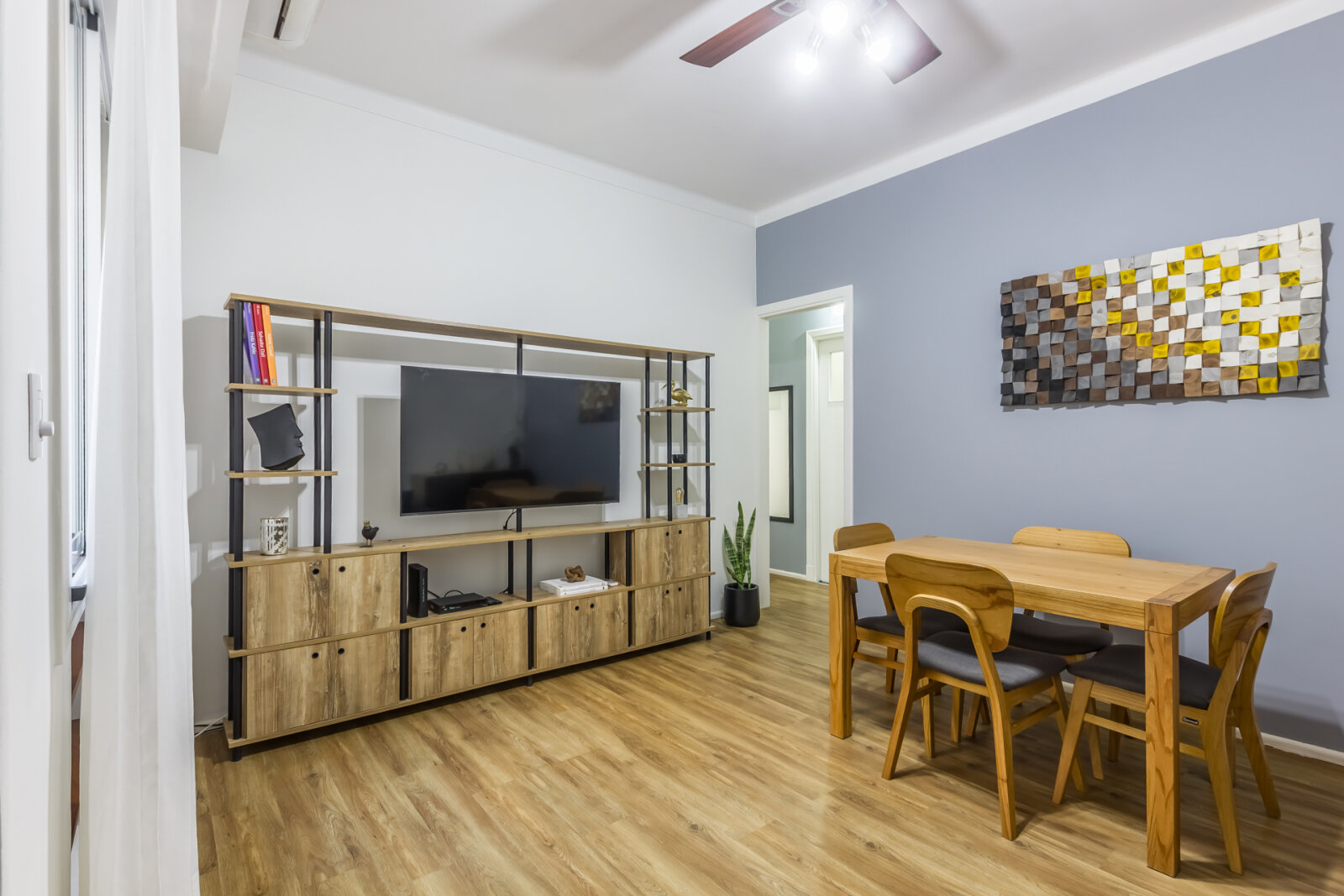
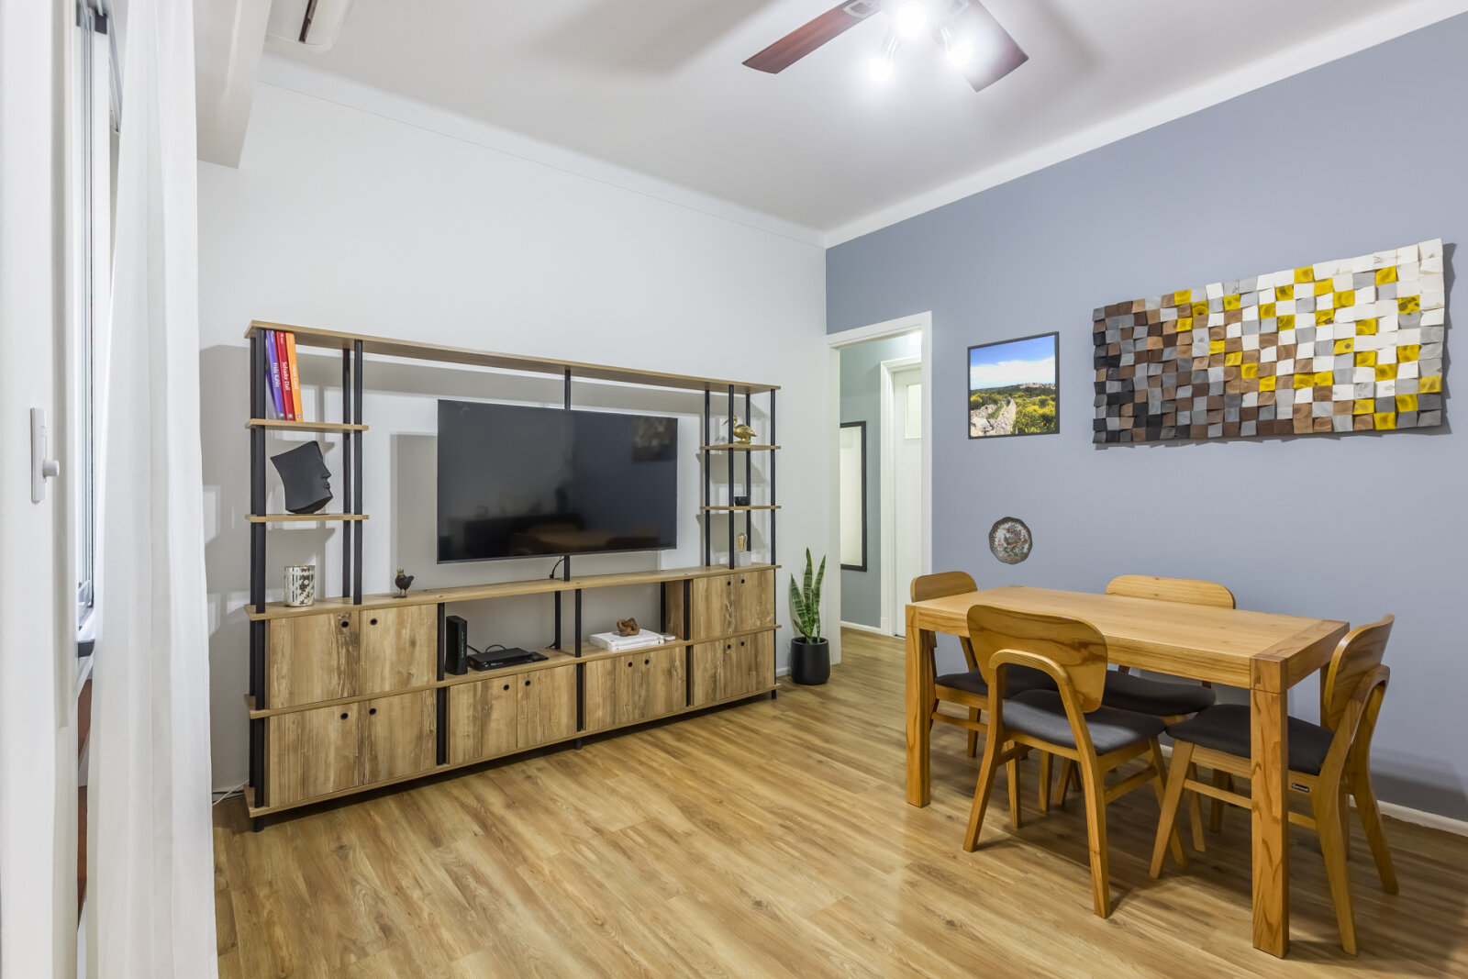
+ decorative plate [987,516,1033,565]
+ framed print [967,330,1061,440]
